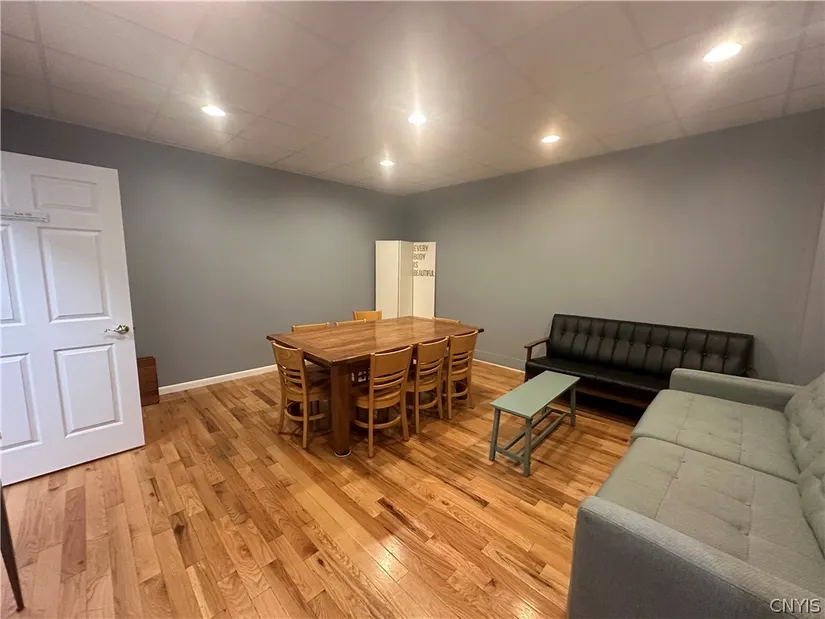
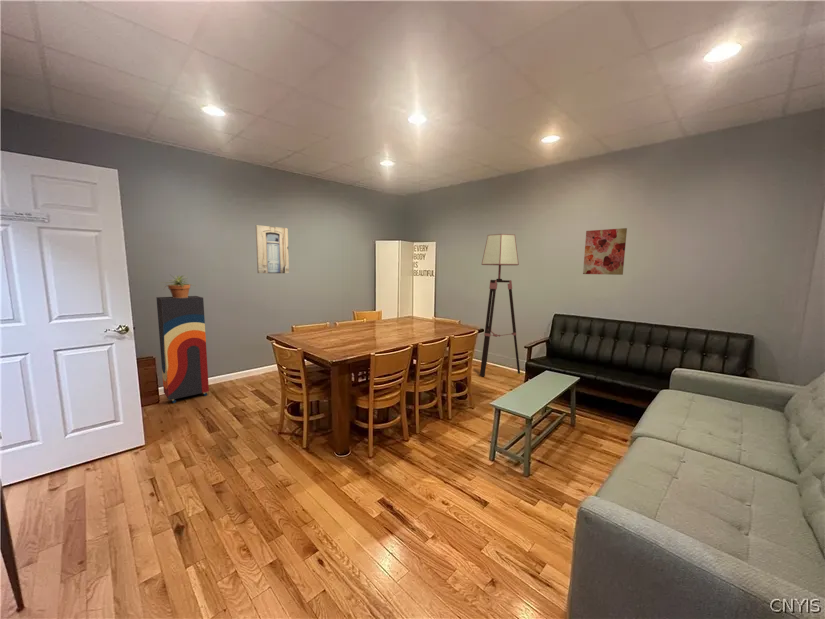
+ floor lamp [479,233,521,377]
+ shelving unit [155,295,210,404]
+ wall art [255,224,290,274]
+ wall art [582,227,628,276]
+ potted plant [159,274,196,298]
